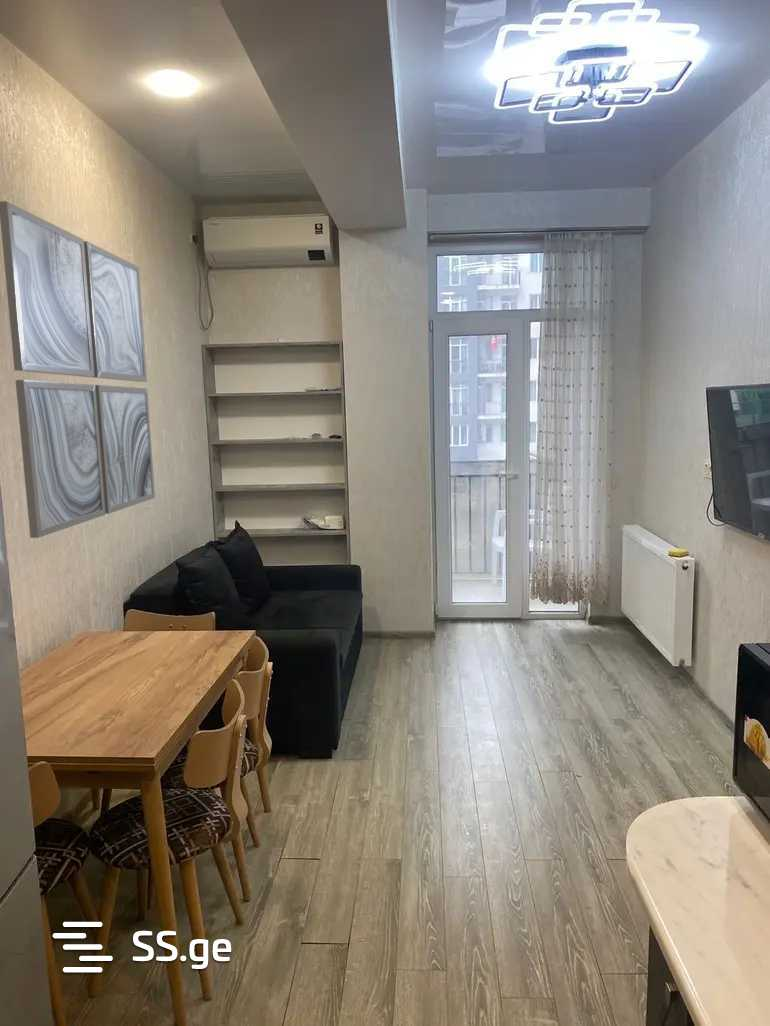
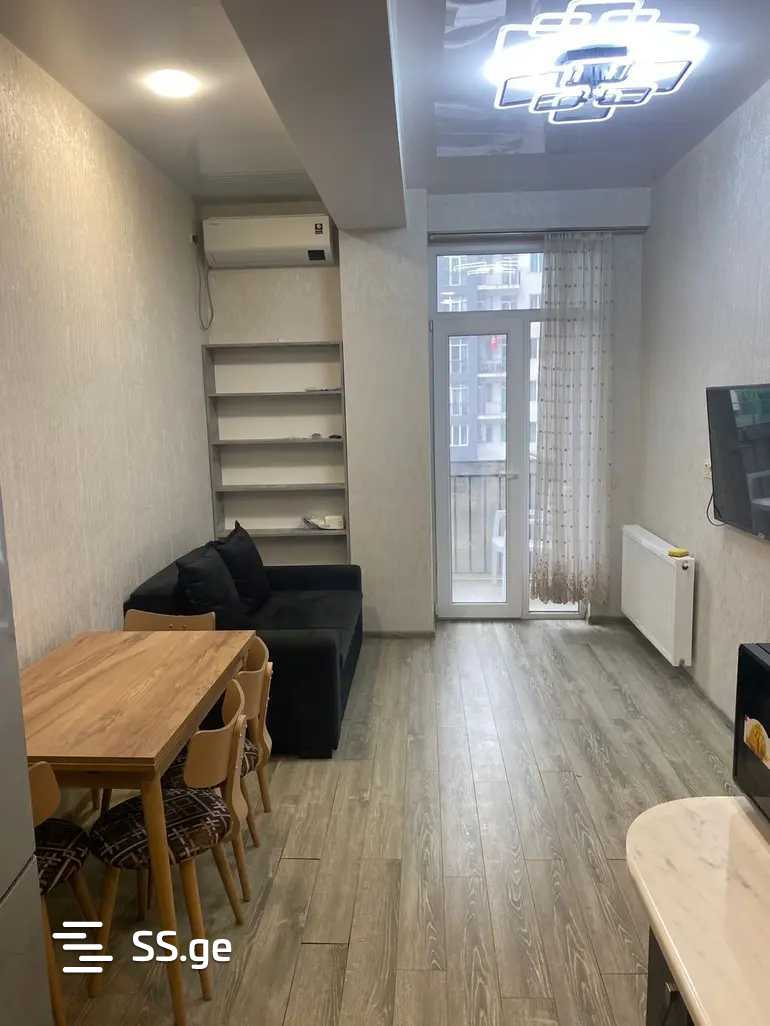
- wall art [0,200,156,539]
